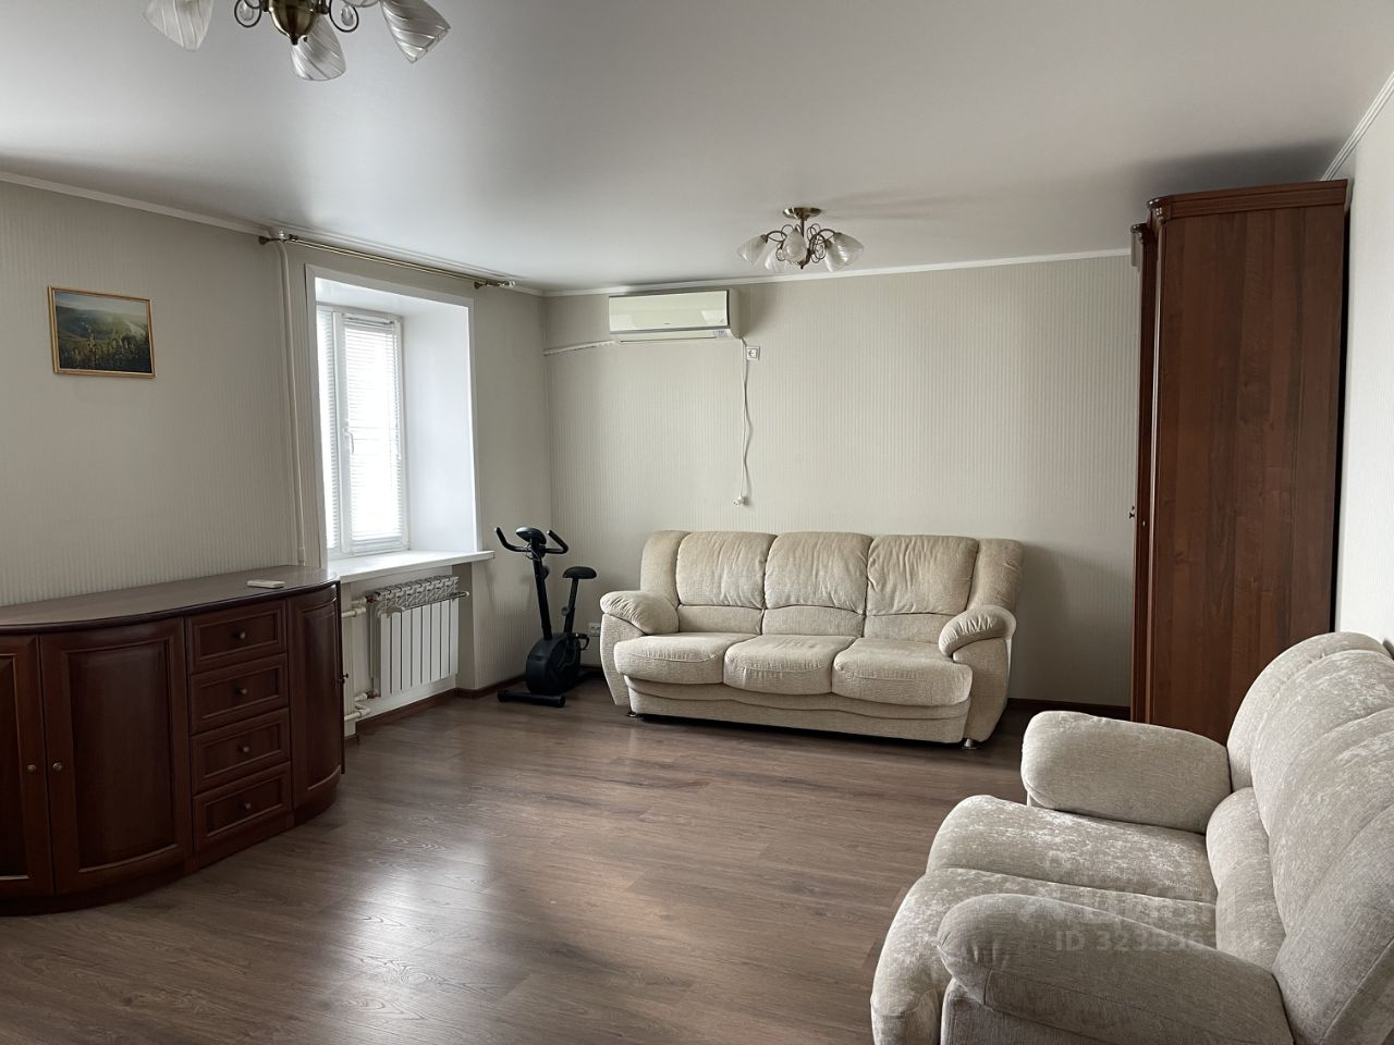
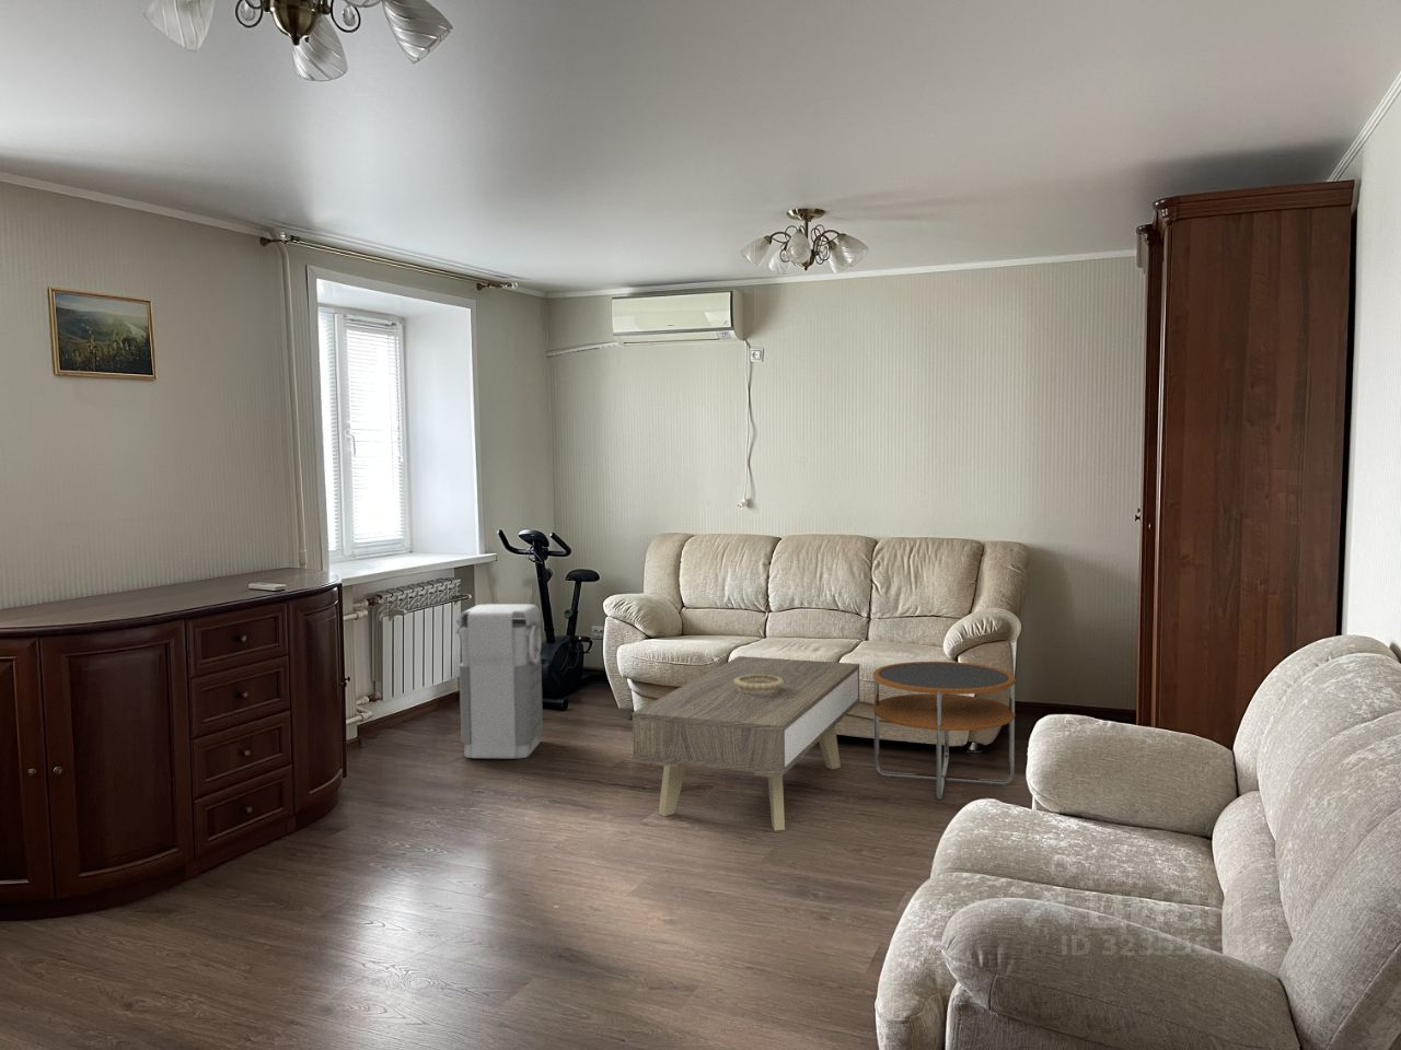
+ coffee table [631,655,860,833]
+ decorative bowl [735,675,782,696]
+ side table [873,661,1017,801]
+ grenade [456,602,544,759]
